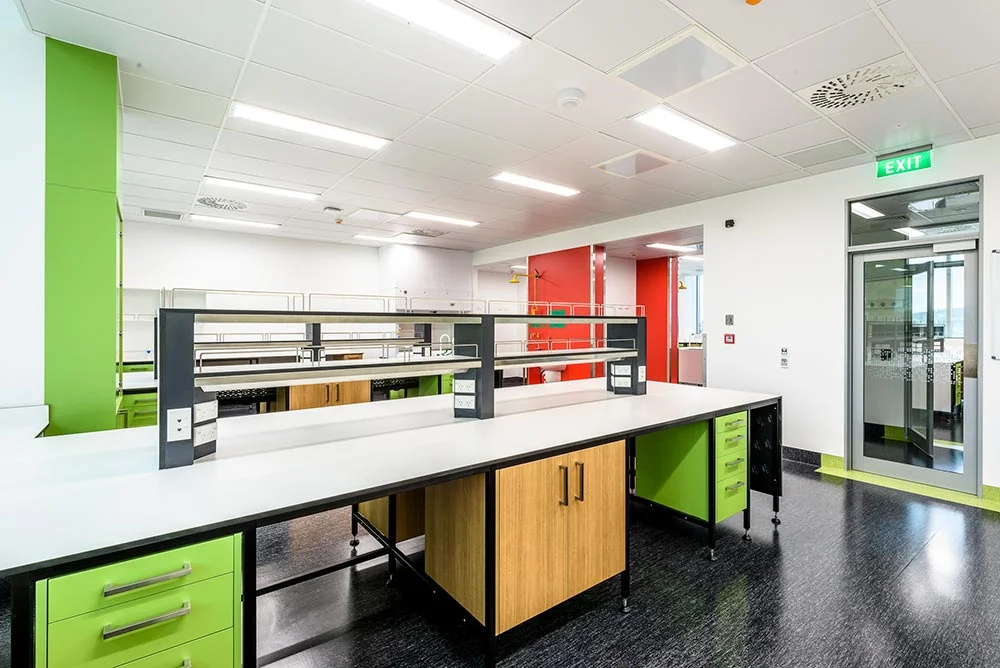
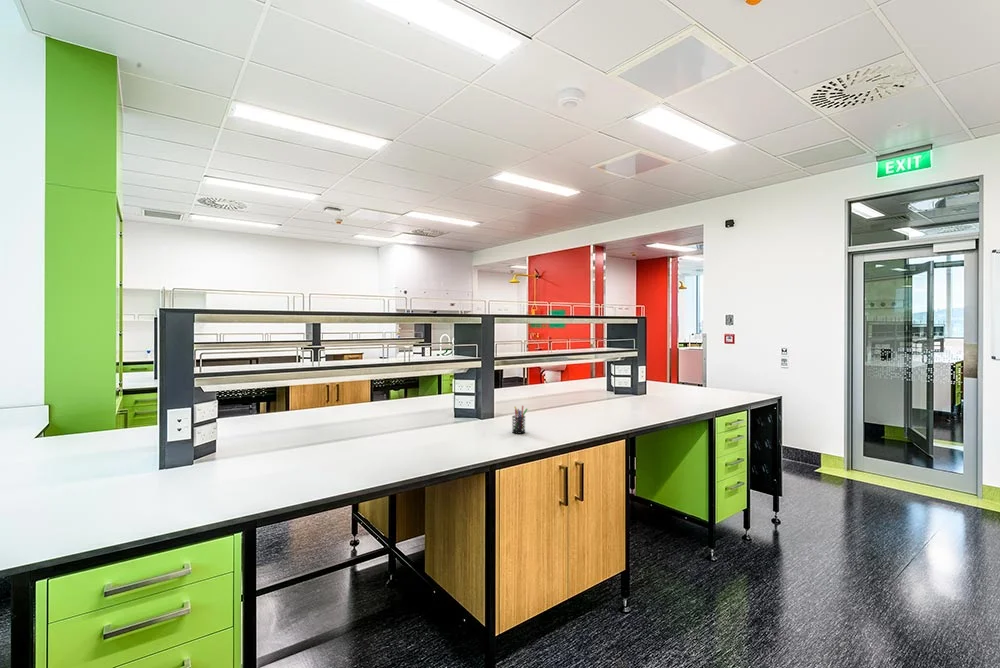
+ pen holder [511,405,529,435]
